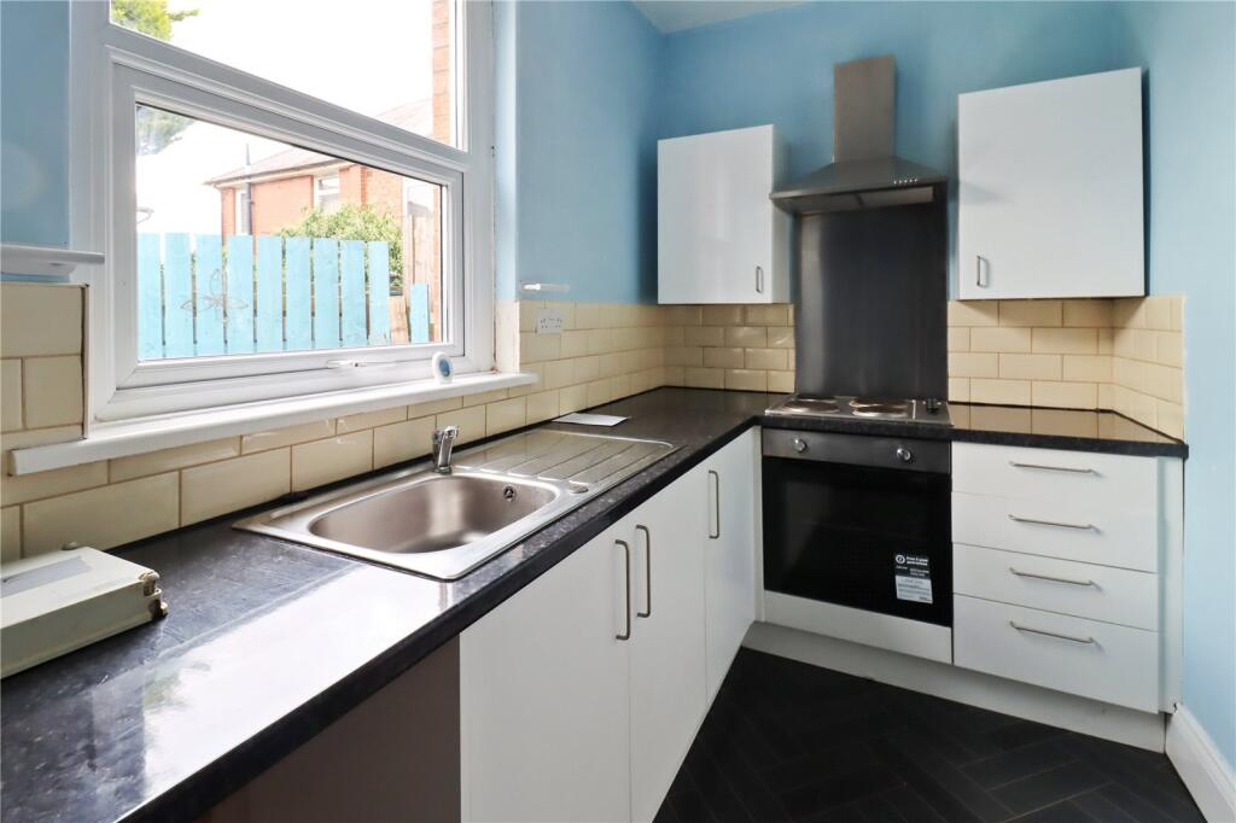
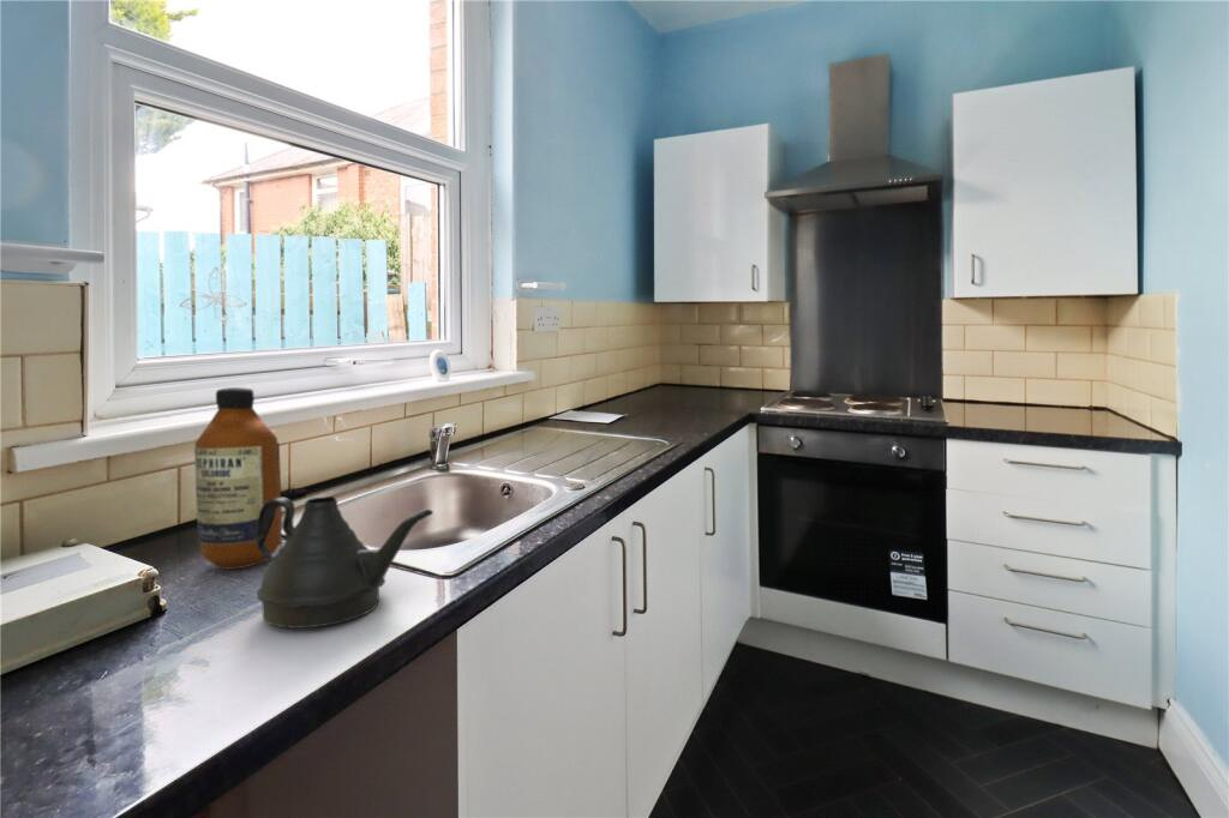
+ bottle [193,386,283,571]
+ teapot [256,495,434,630]
